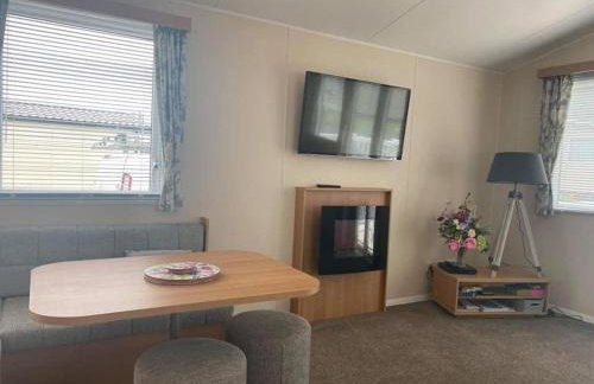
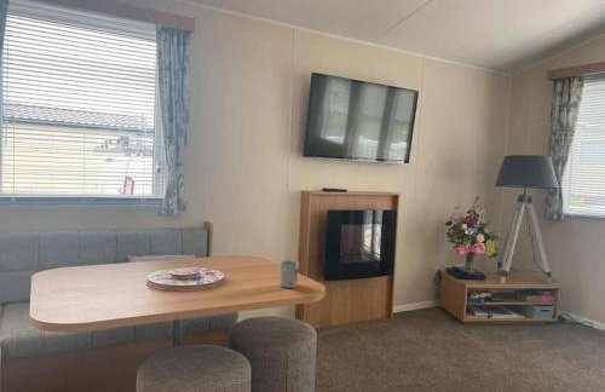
+ mug [278,259,300,289]
